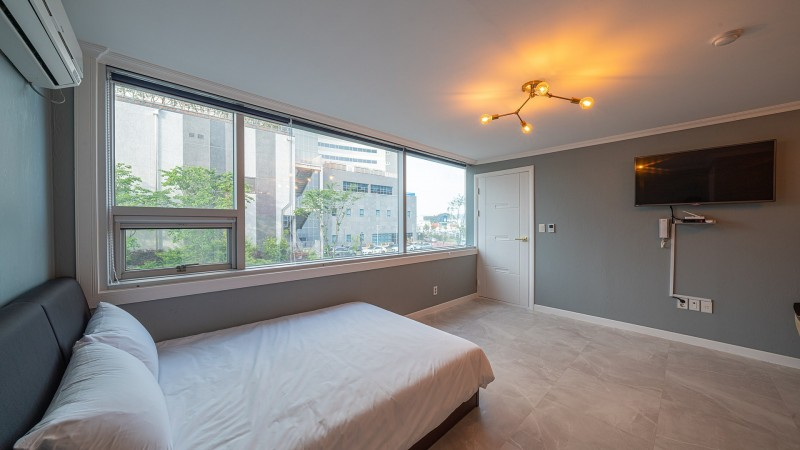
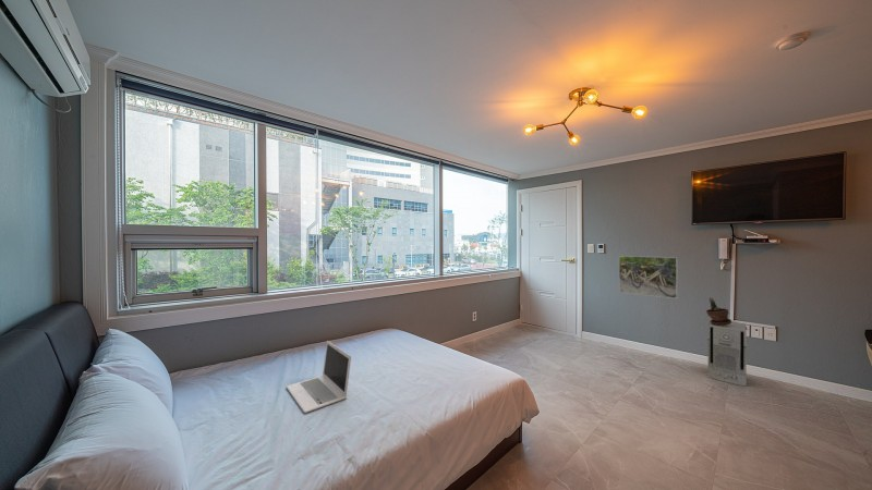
+ potted plant [705,296,732,326]
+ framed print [618,255,678,299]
+ laptop [284,340,352,414]
+ air purifier [707,318,748,388]
